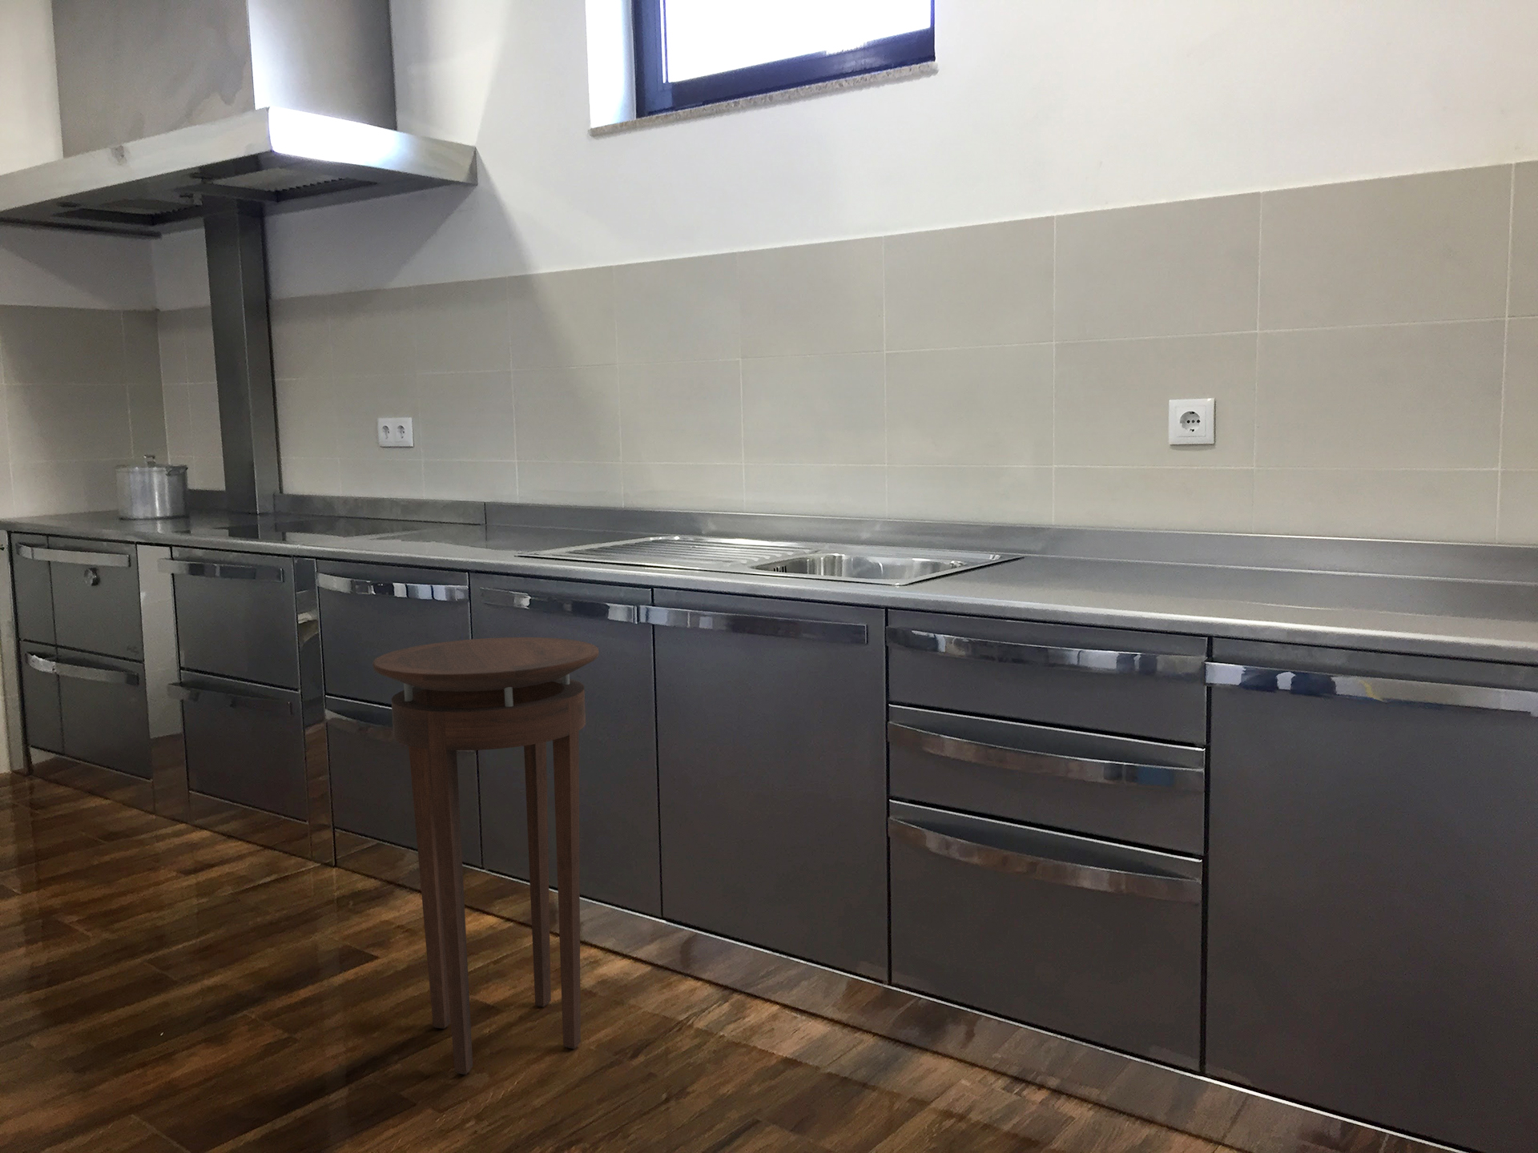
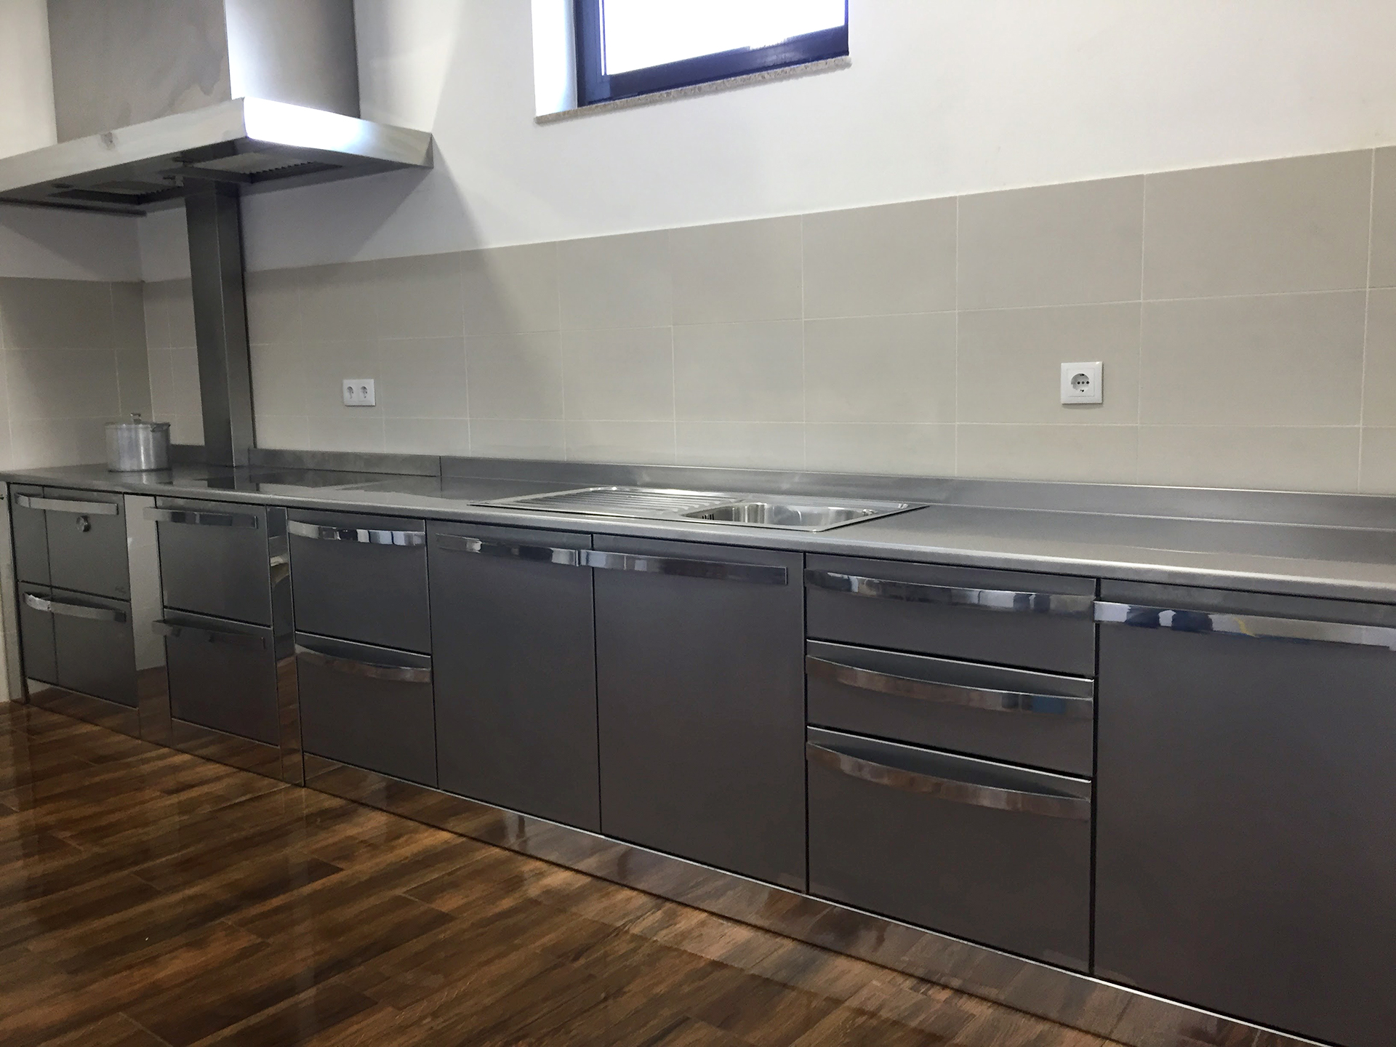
- stool [372,637,599,1075]
